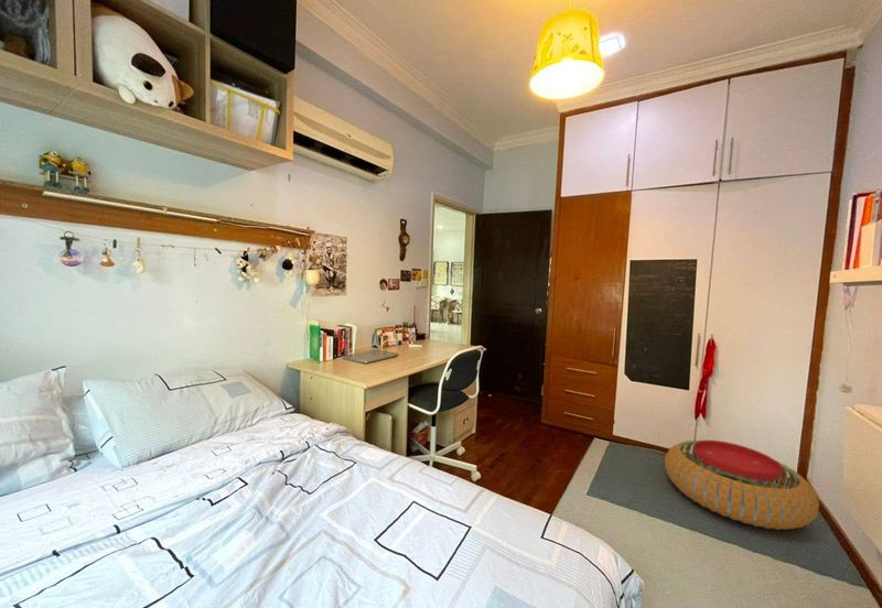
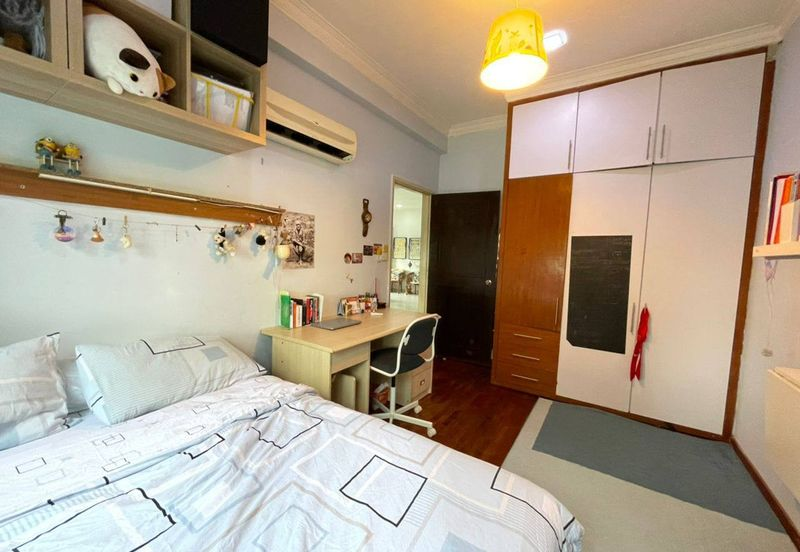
- pouf [664,439,820,531]
